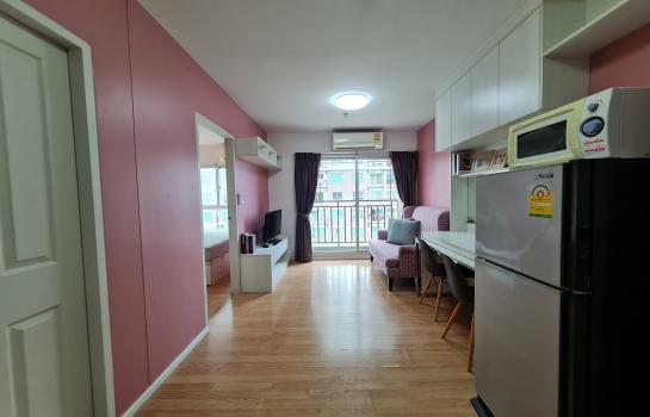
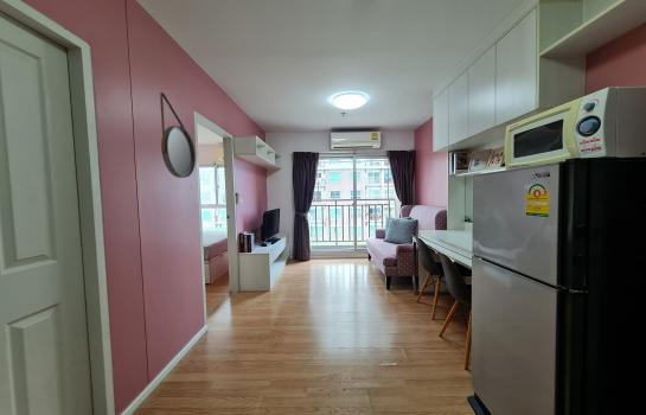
+ home mirror [159,91,197,179]
